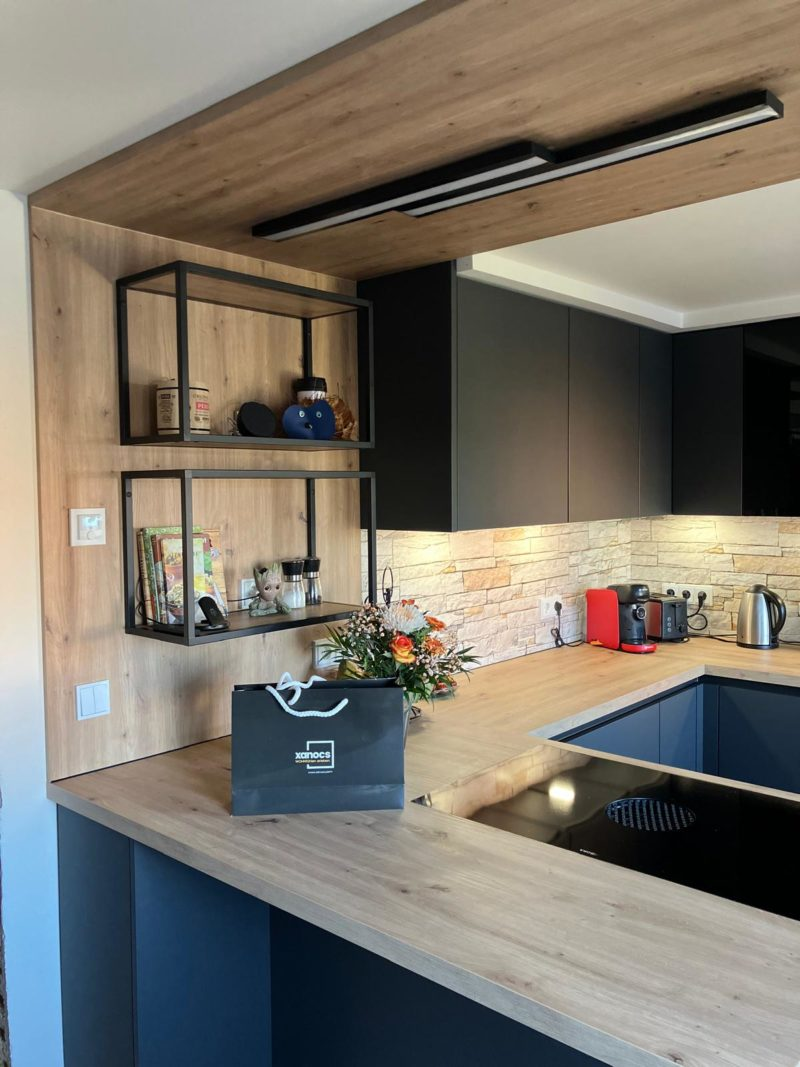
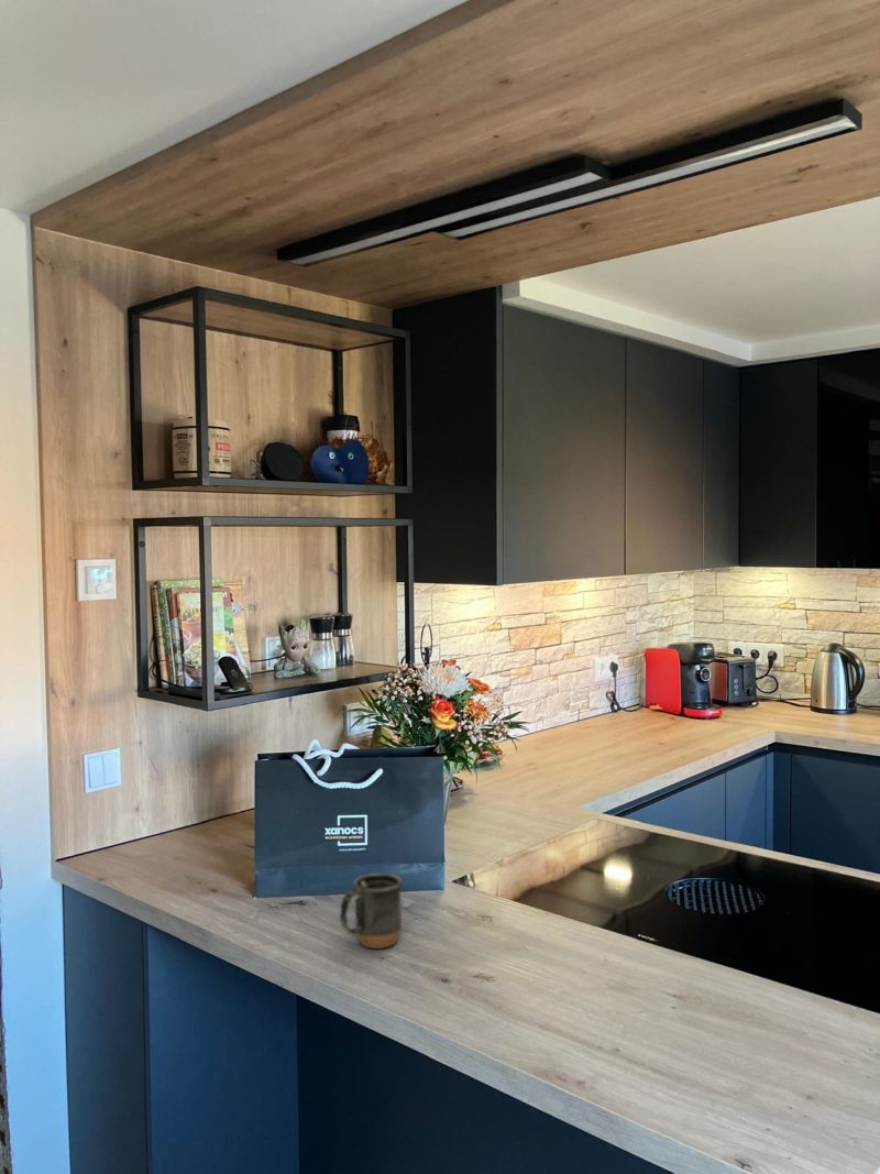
+ mug [339,873,403,950]
